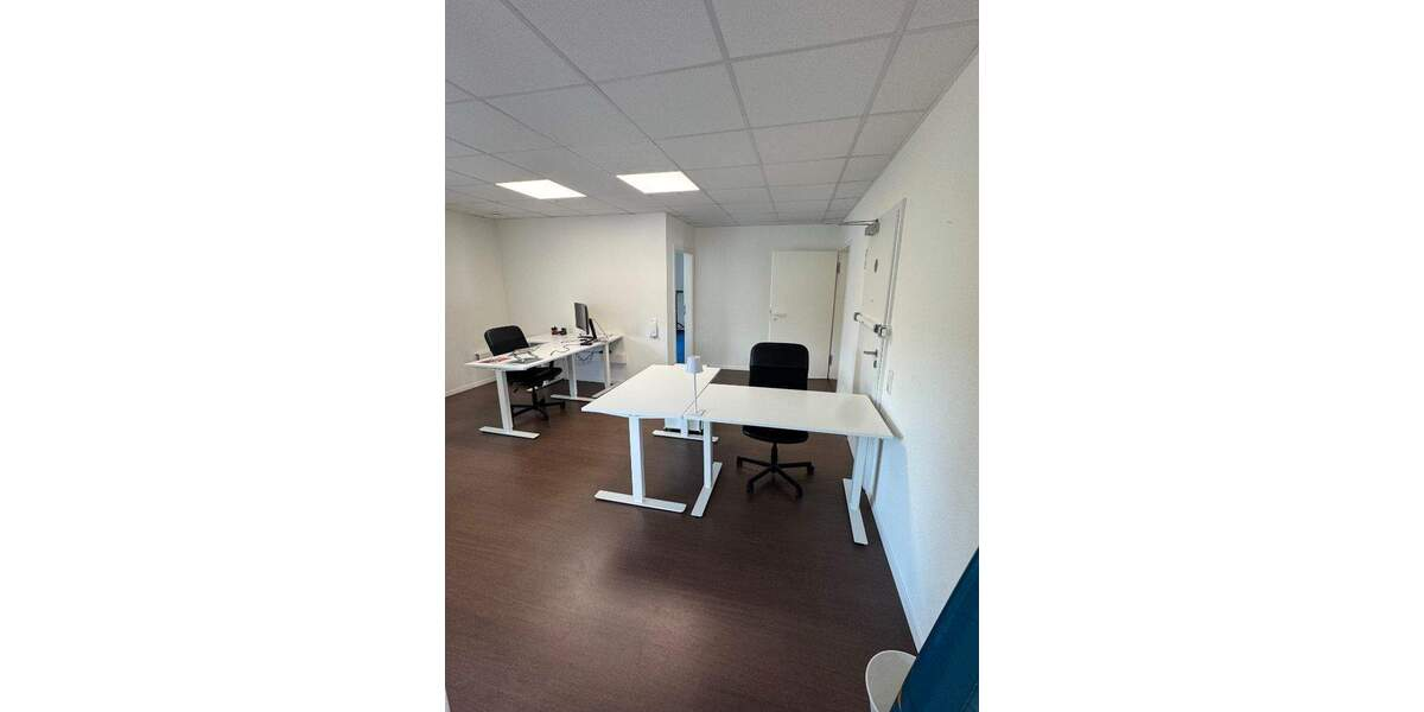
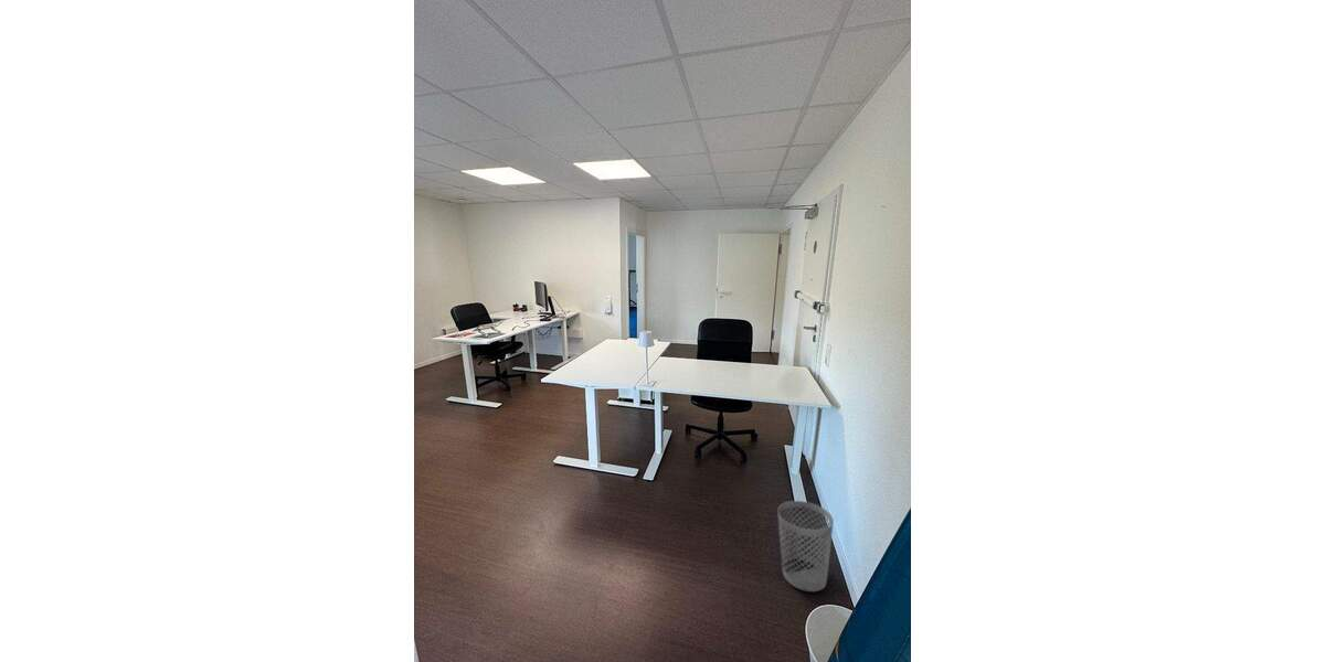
+ wastebasket [776,500,835,592]
